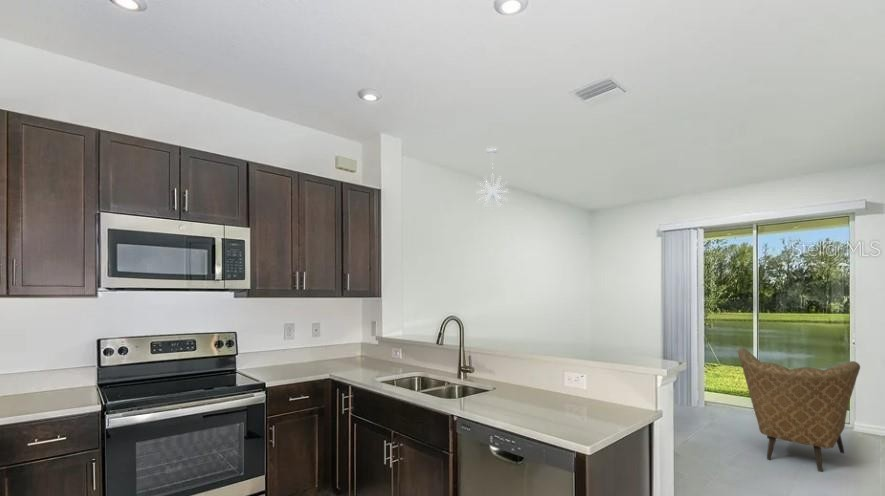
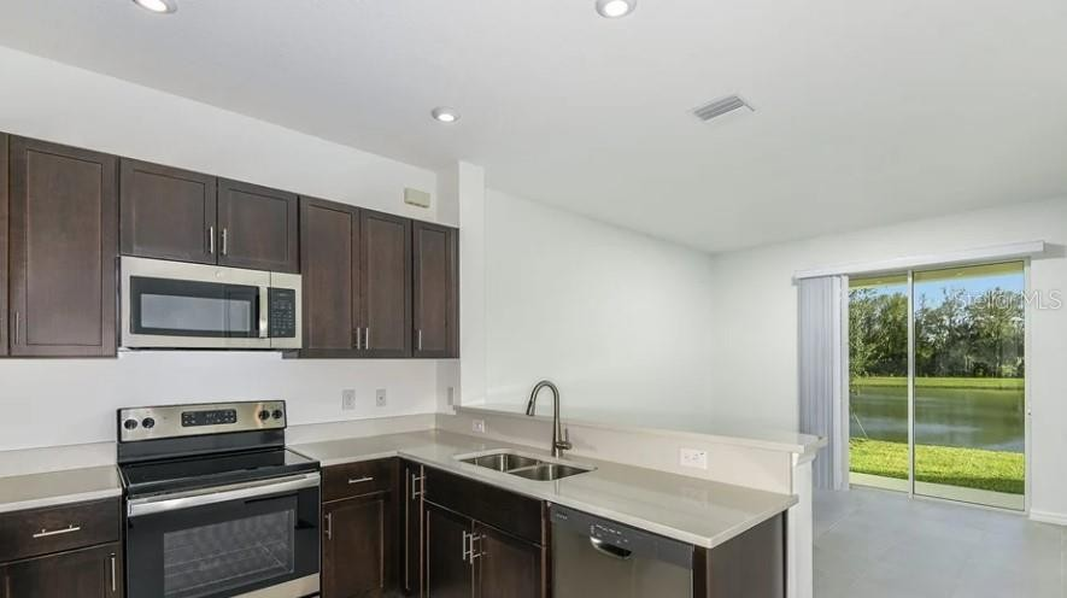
- pendant light [476,147,510,209]
- armchair [737,348,861,473]
